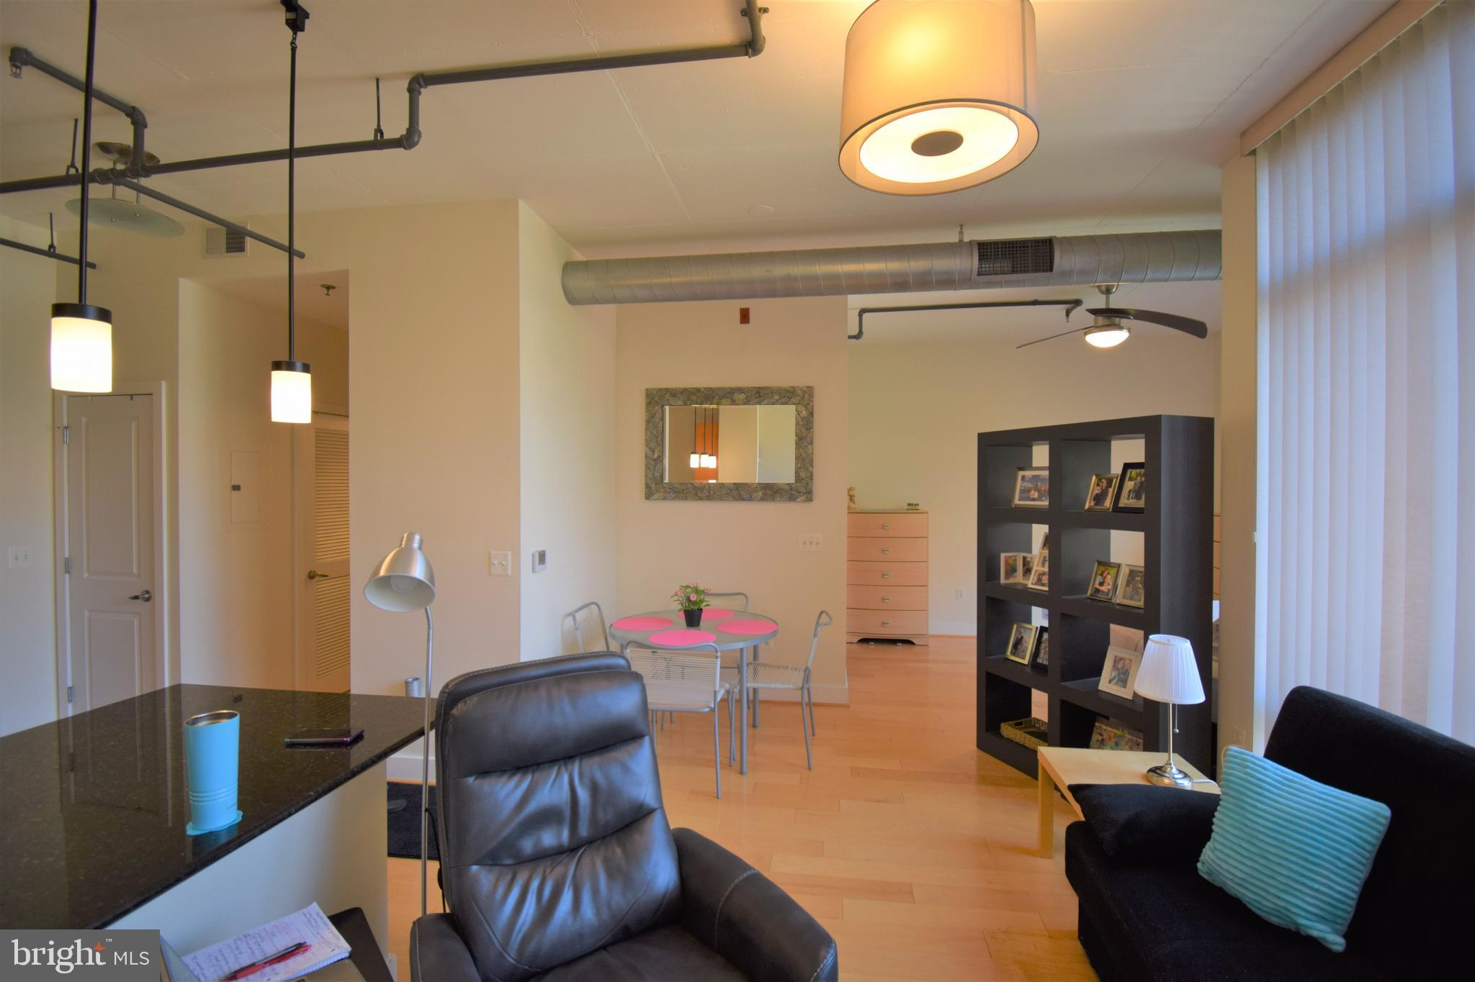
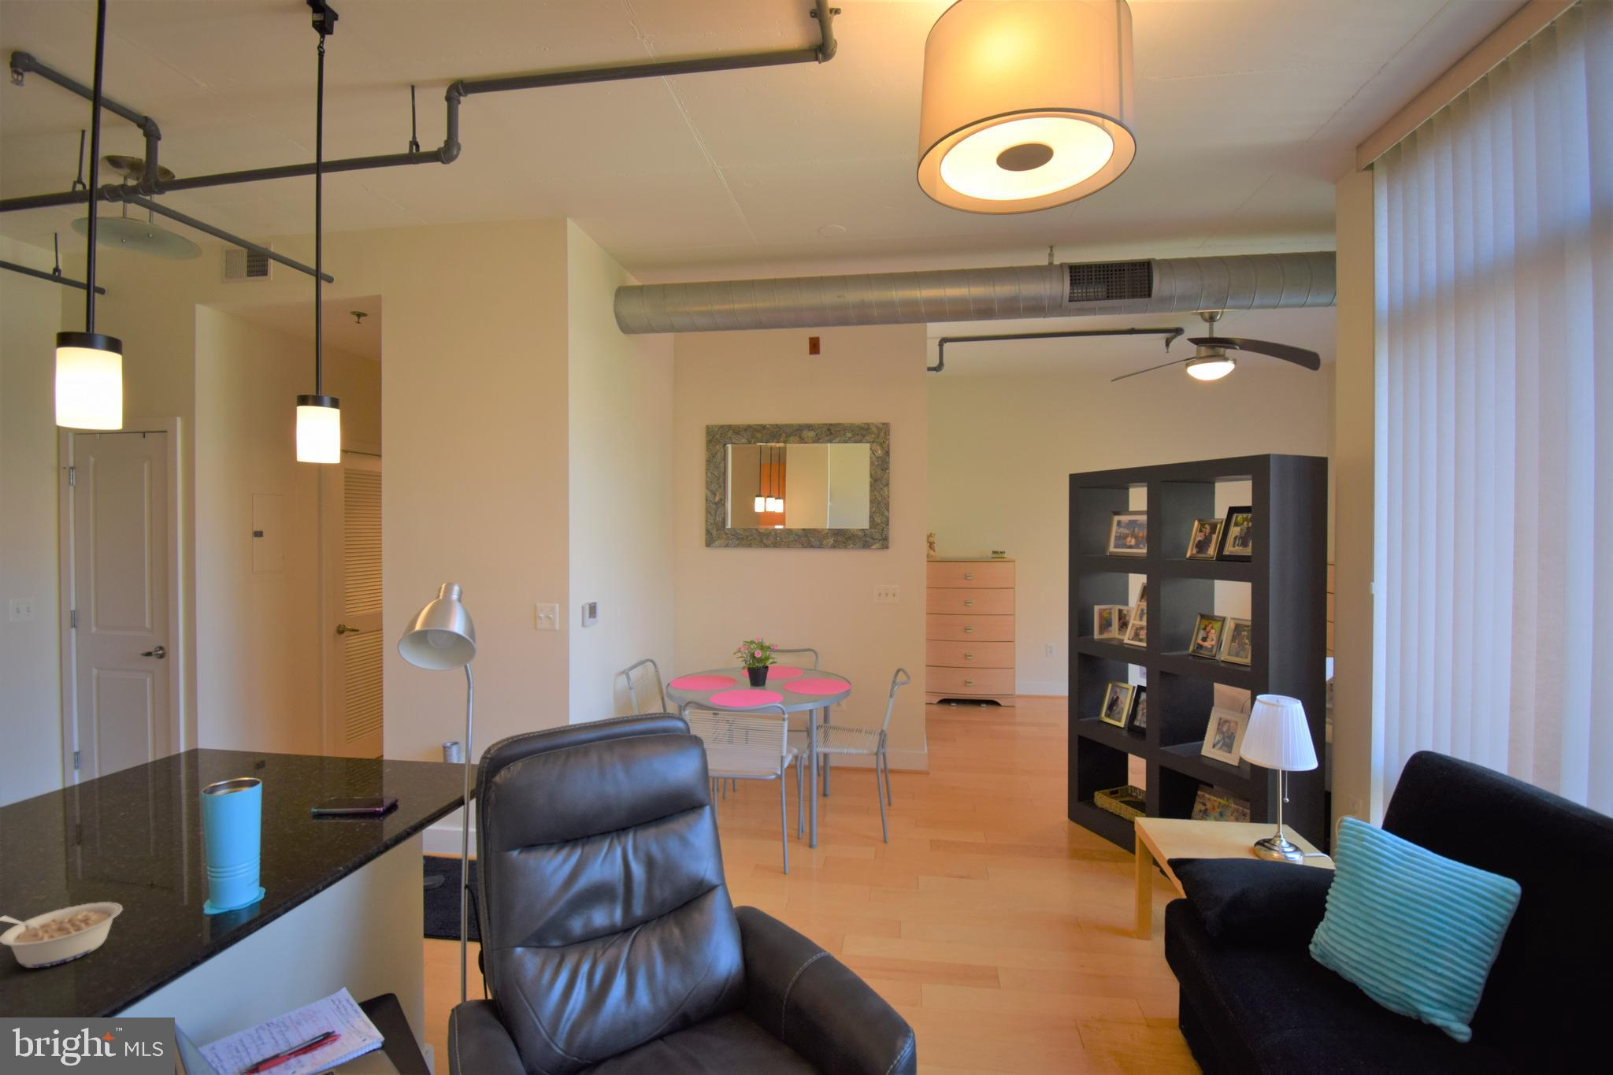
+ legume [0,901,124,968]
